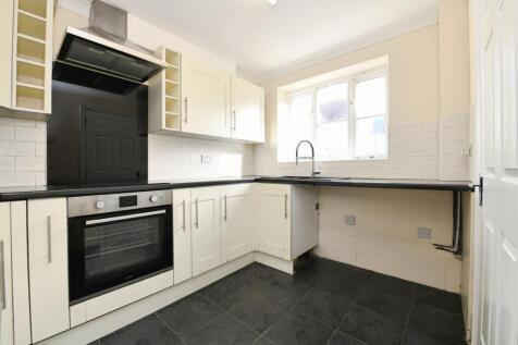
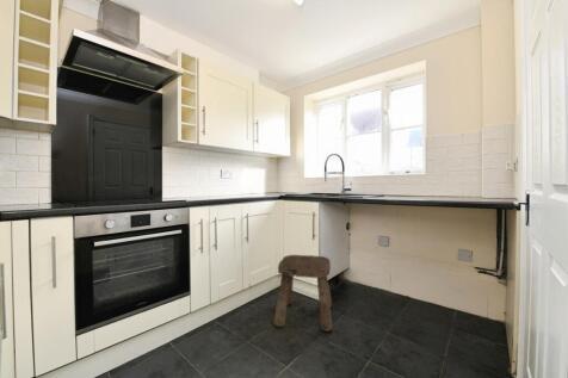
+ stool [273,254,334,333]
